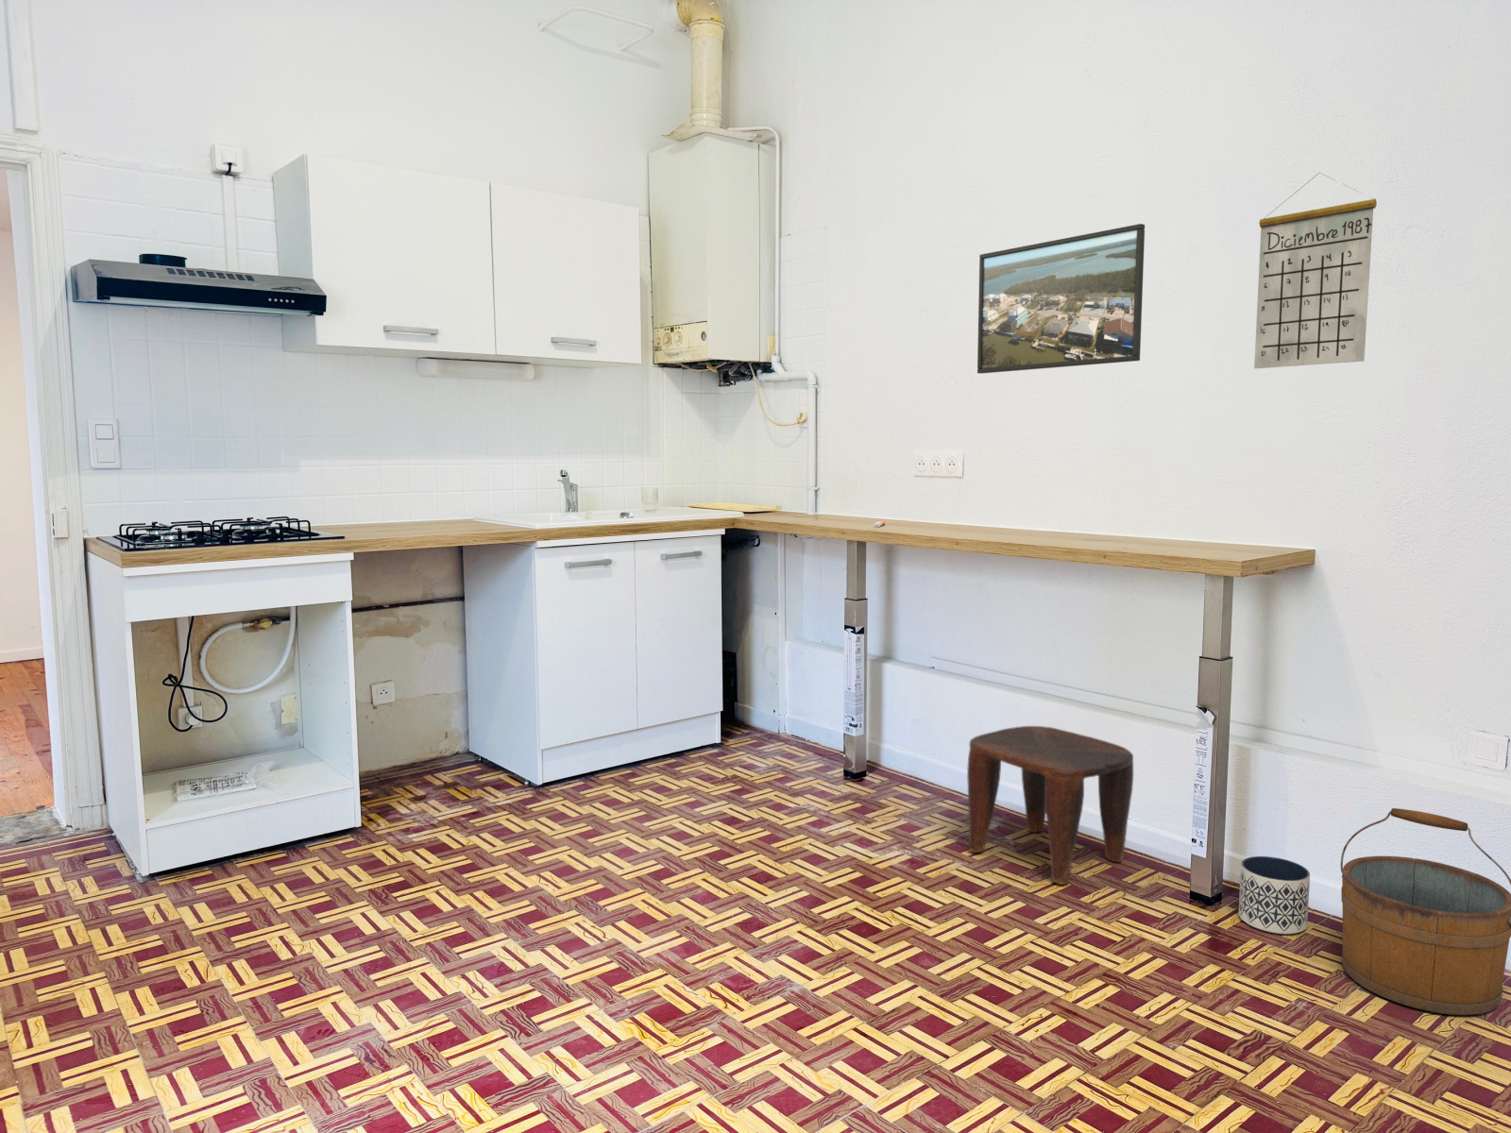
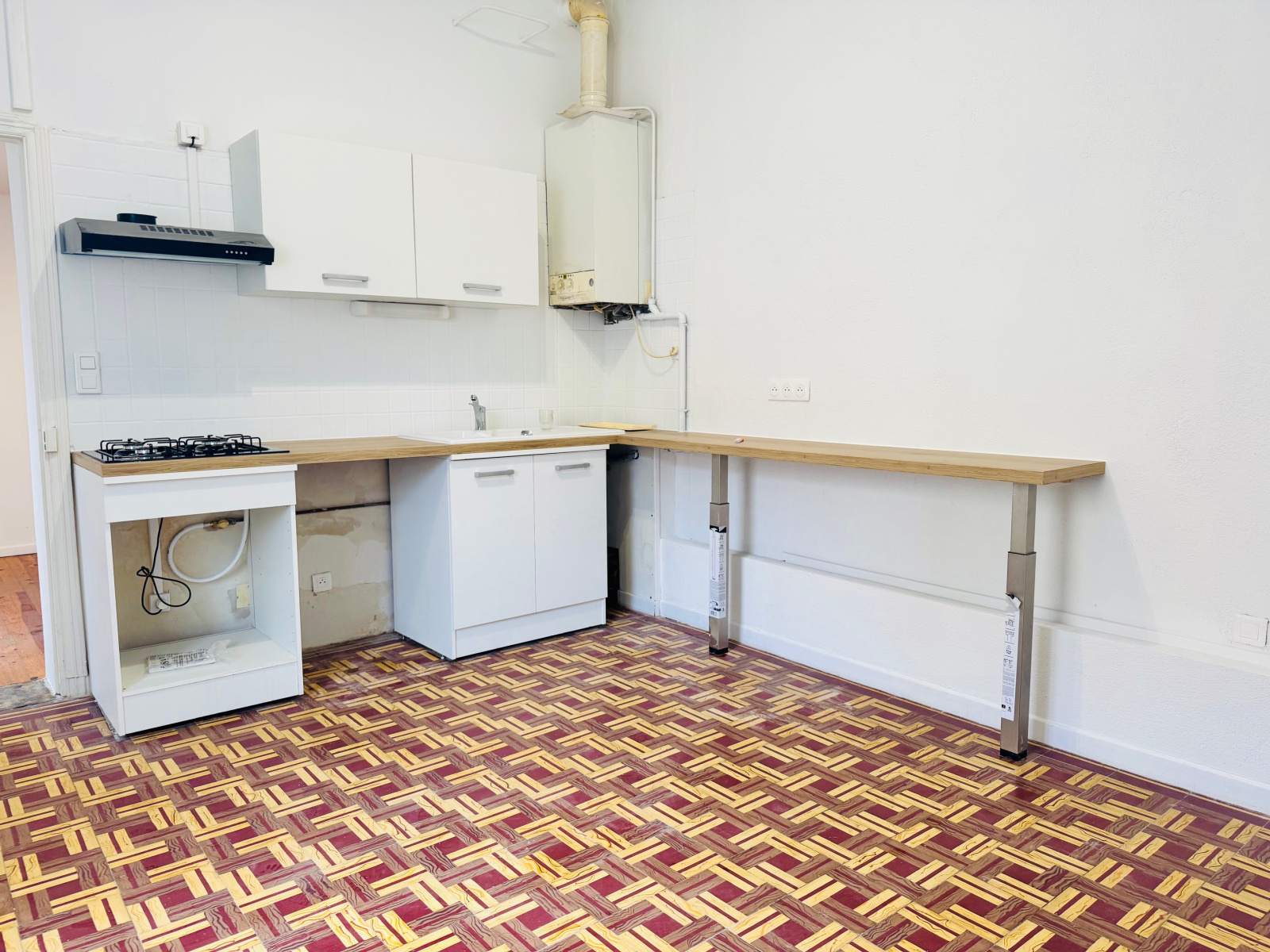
- stool [966,725,1134,885]
- bucket [1340,807,1511,1016]
- calendar [1253,171,1378,369]
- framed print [977,223,1146,375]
- planter [1239,856,1311,934]
